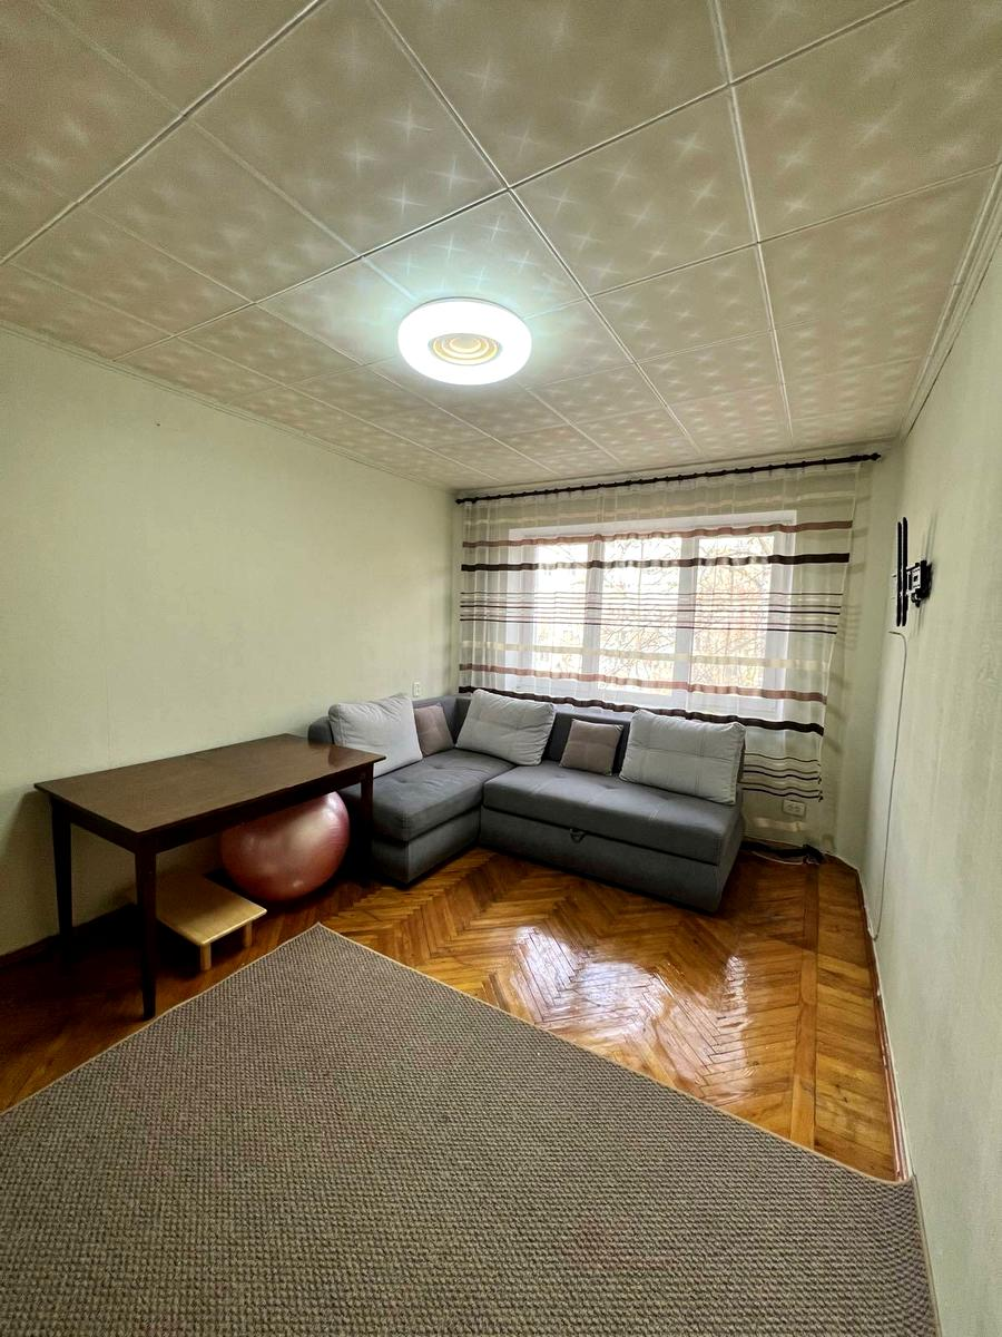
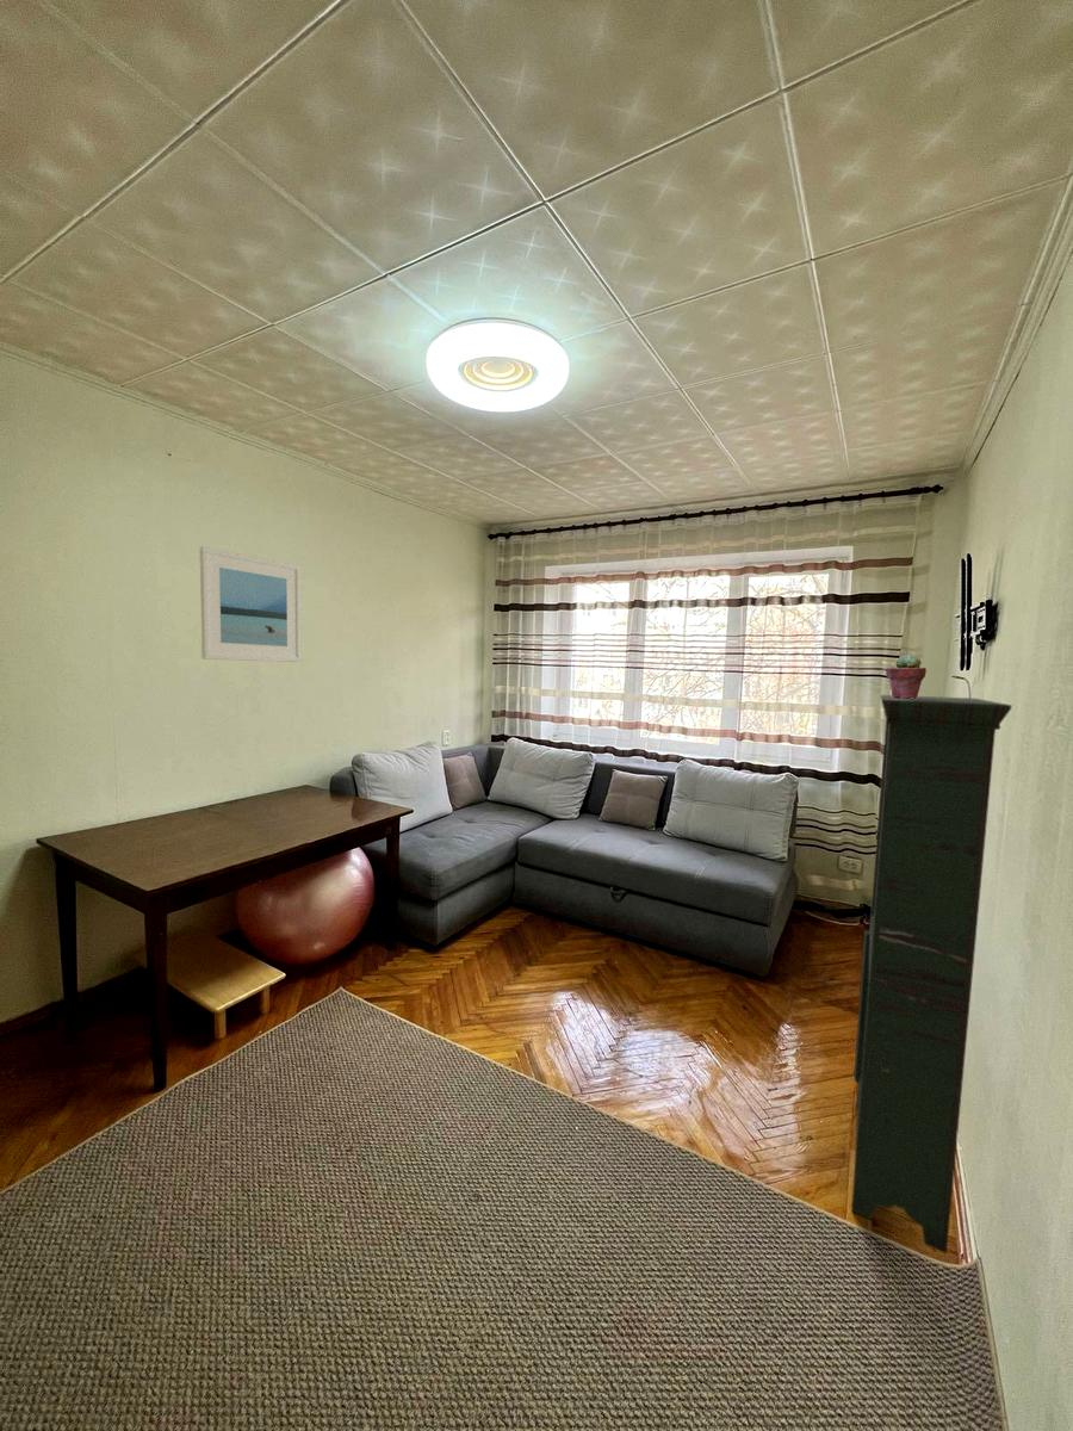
+ cabinet [850,694,1013,1255]
+ potted succulent [885,653,928,699]
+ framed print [199,546,303,663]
